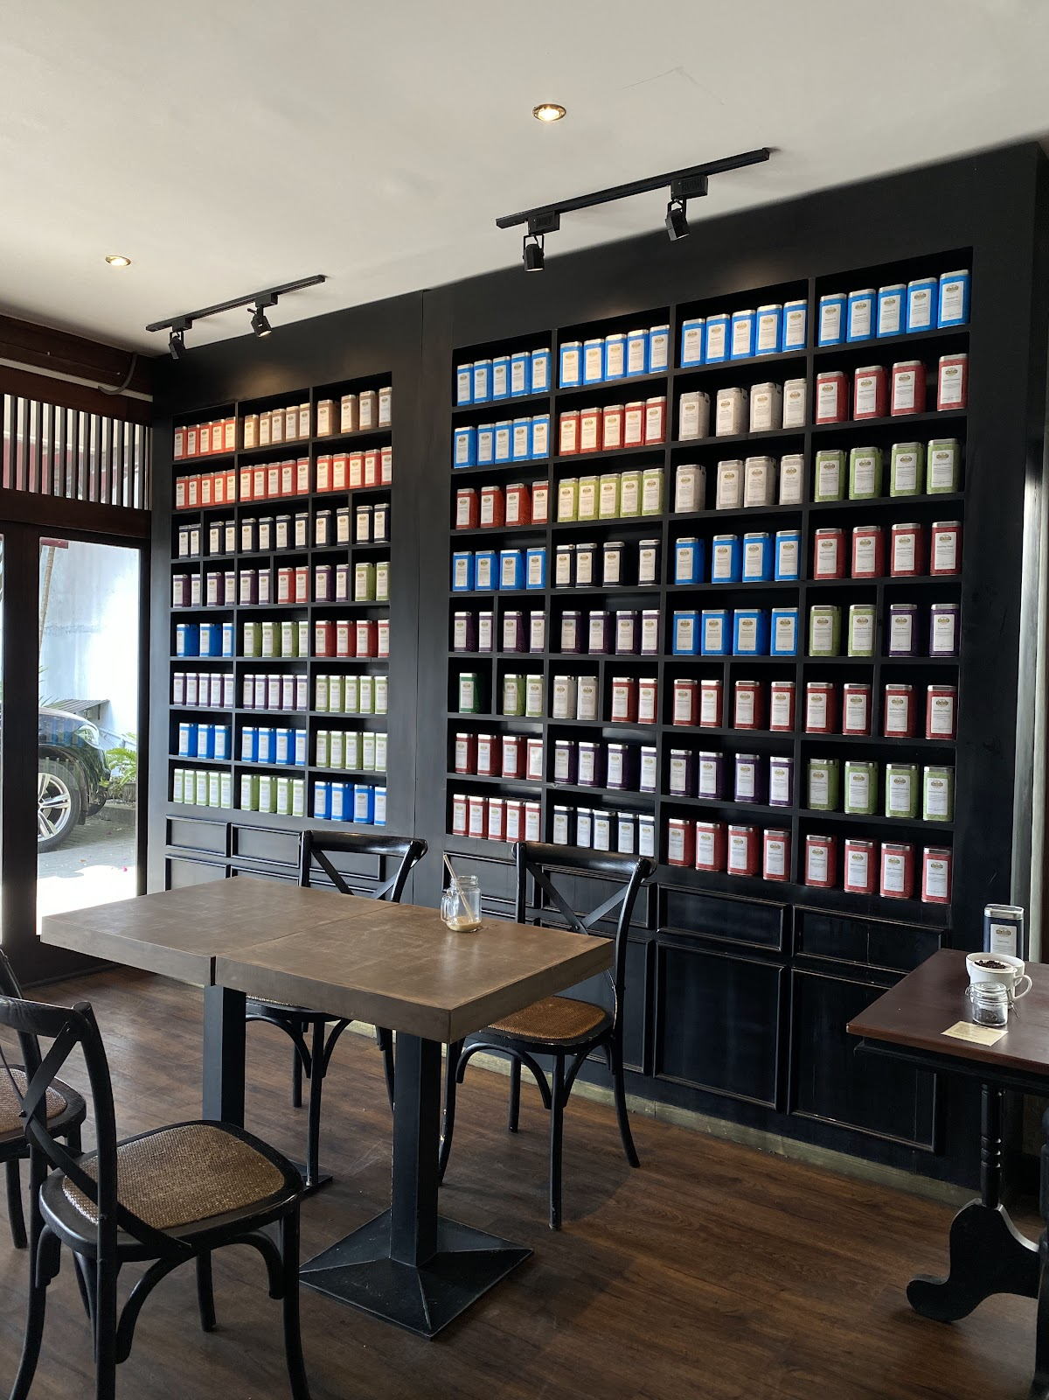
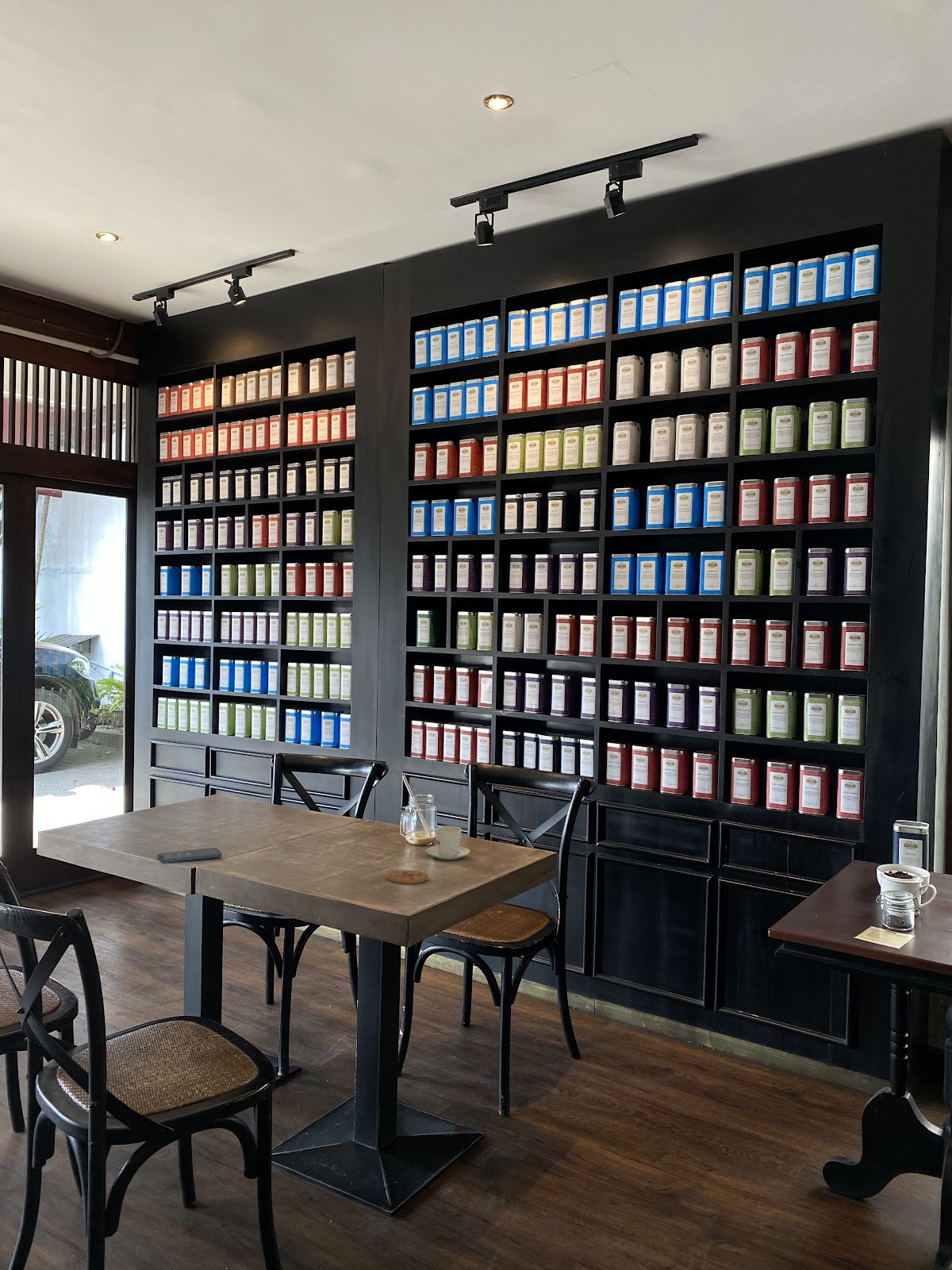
+ coaster [387,869,429,885]
+ teacup [425,825,470,860]
+ smartphone [157,847,223,864]
